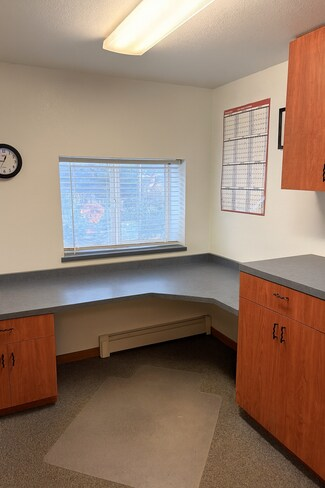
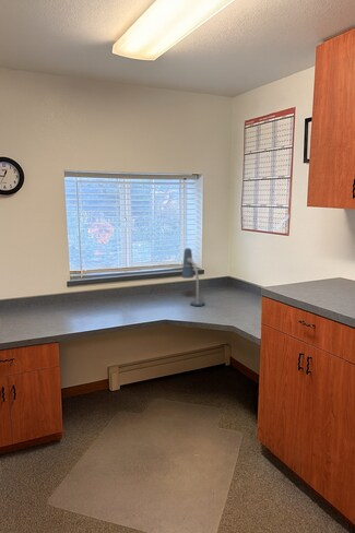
+ desk lamp [181,247,205,307]
